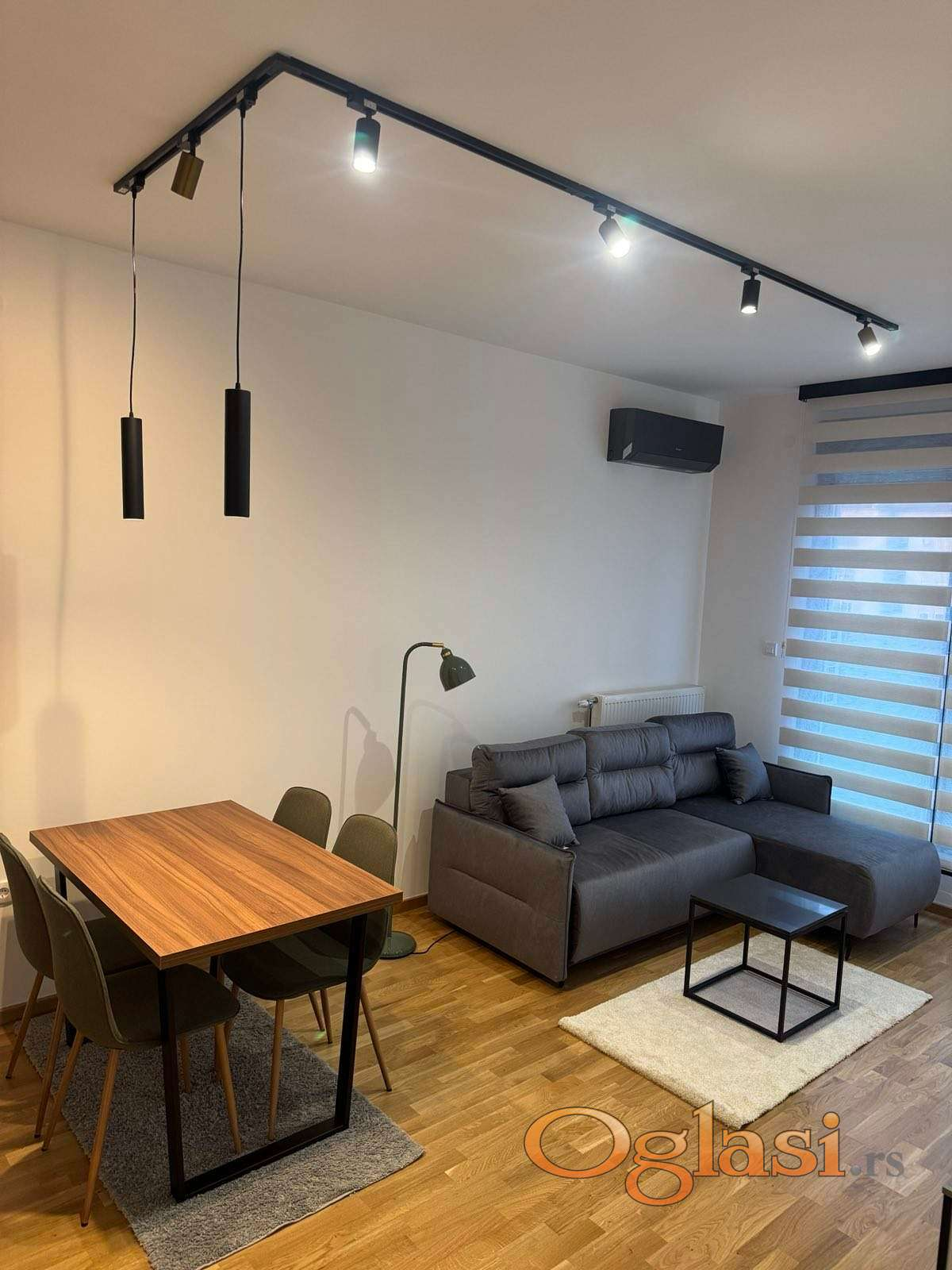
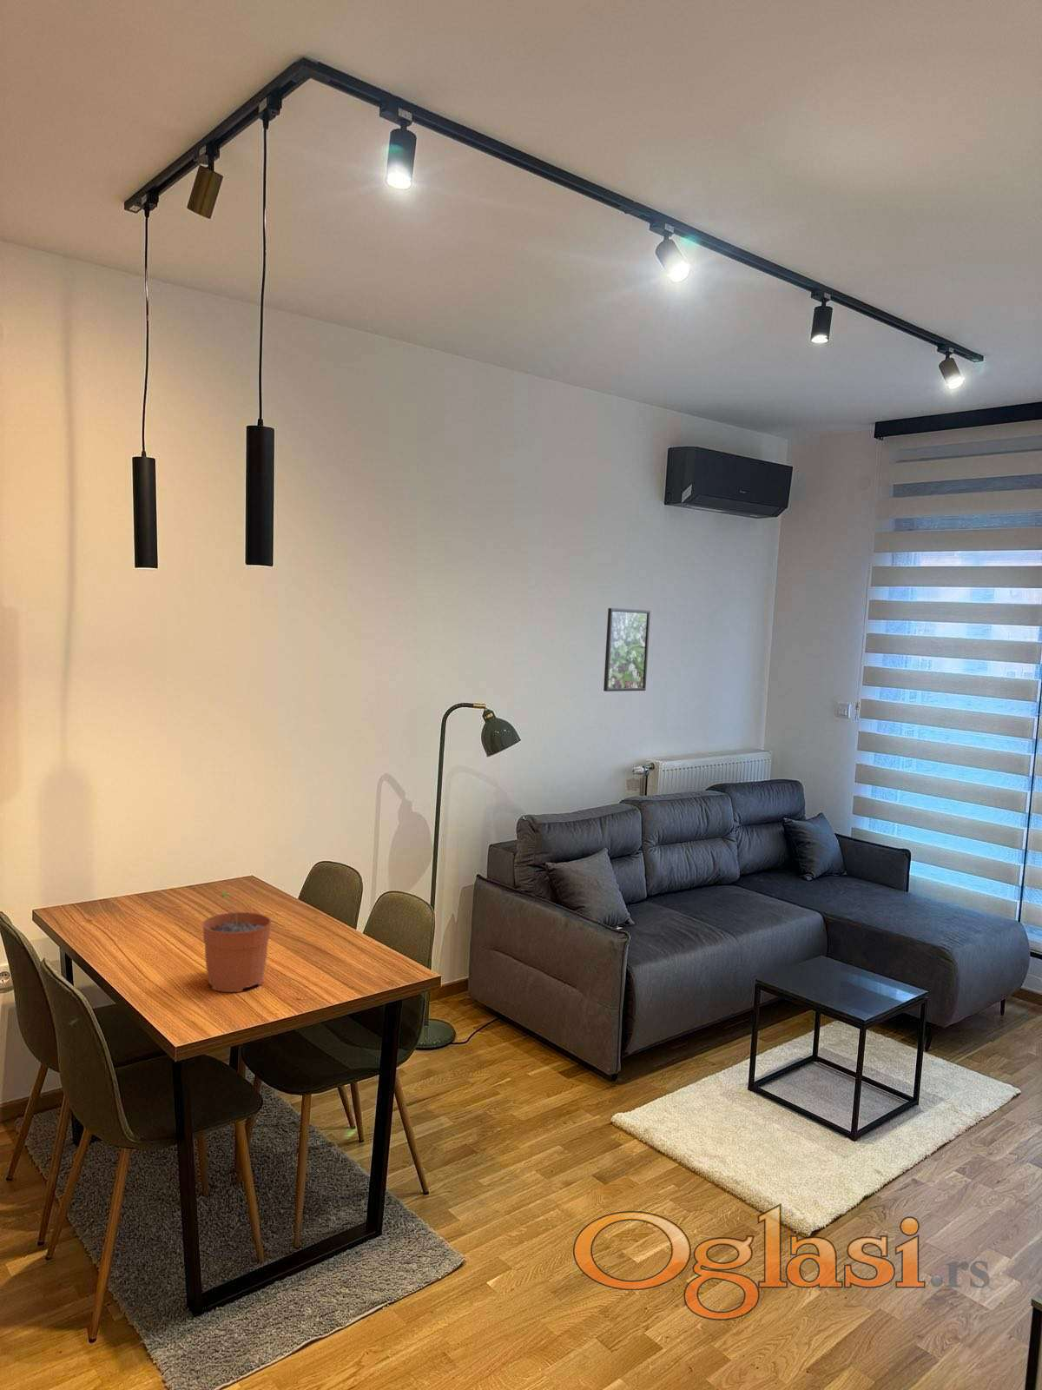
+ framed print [603,607,651,693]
+ plant pot [201,891,273,993]
